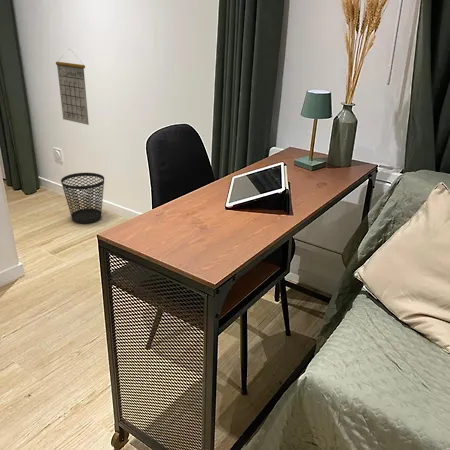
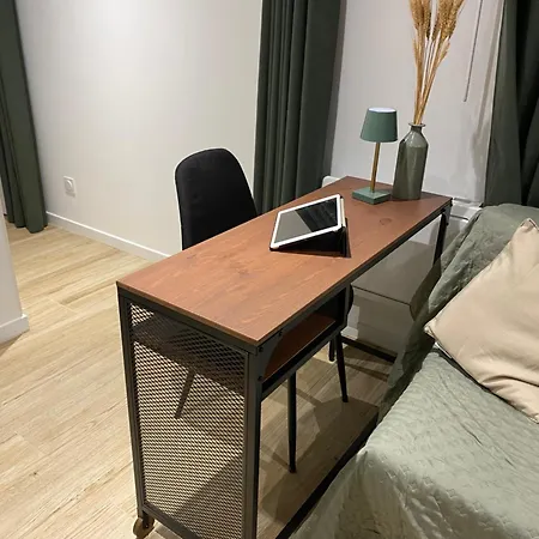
- wastebasket [60,172,105,224]
- calendar [55,48,90,126]
